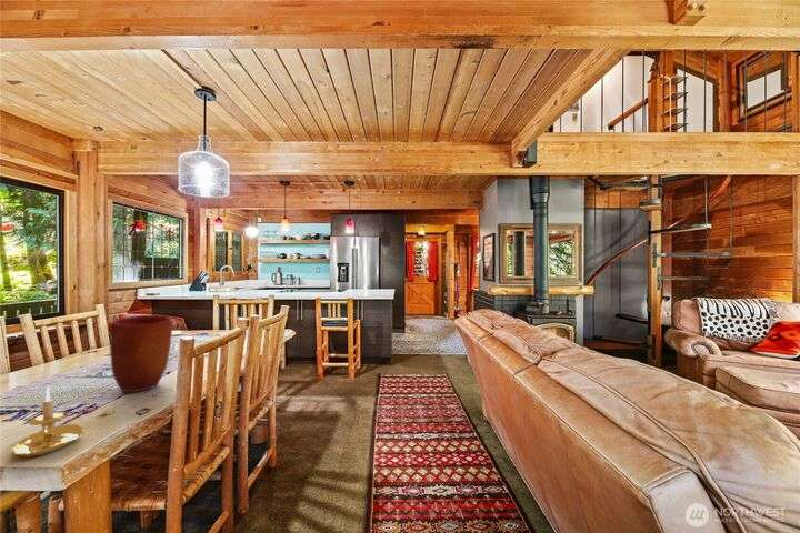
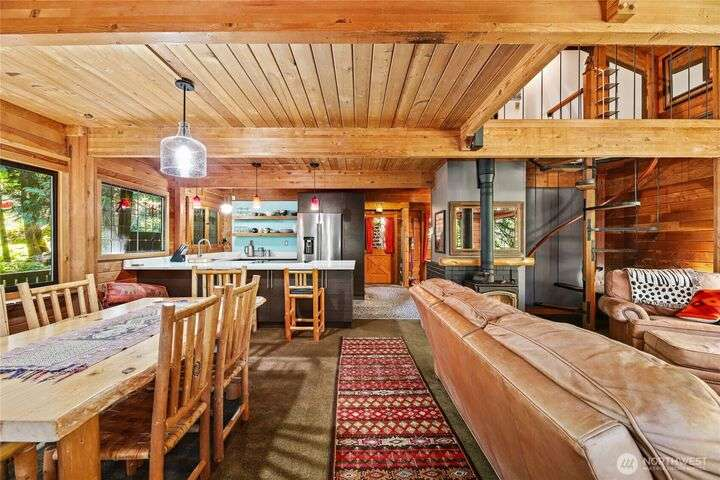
- vase [109,313,173,393]
- candle holder [9,384,83,459]
